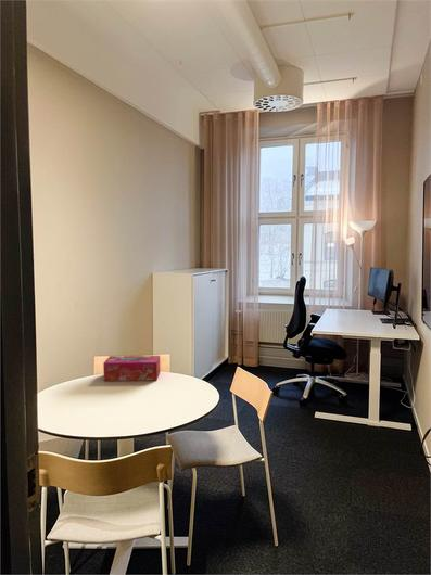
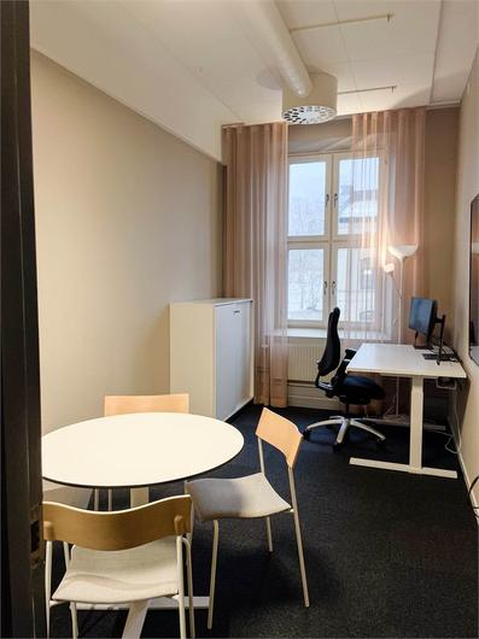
- tissue box [102,355,161,382]
